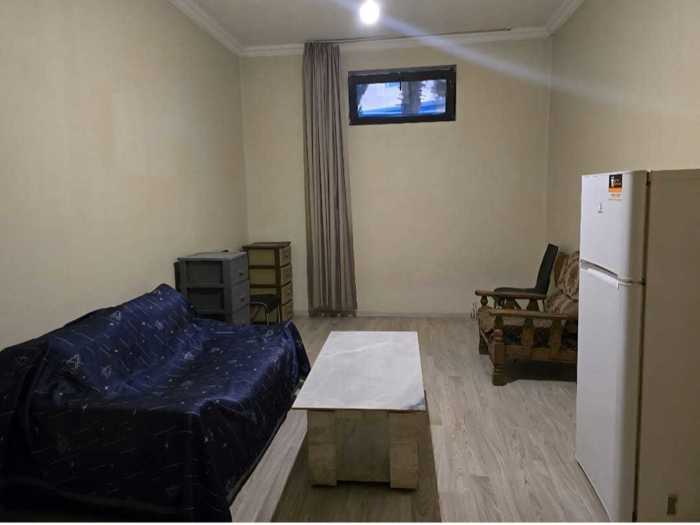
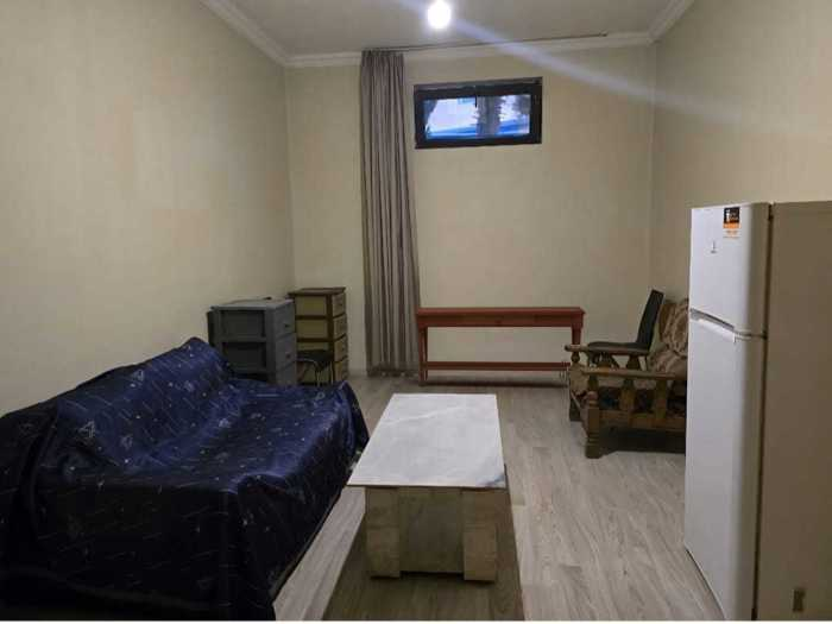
+ console table [414,305,587,387]
